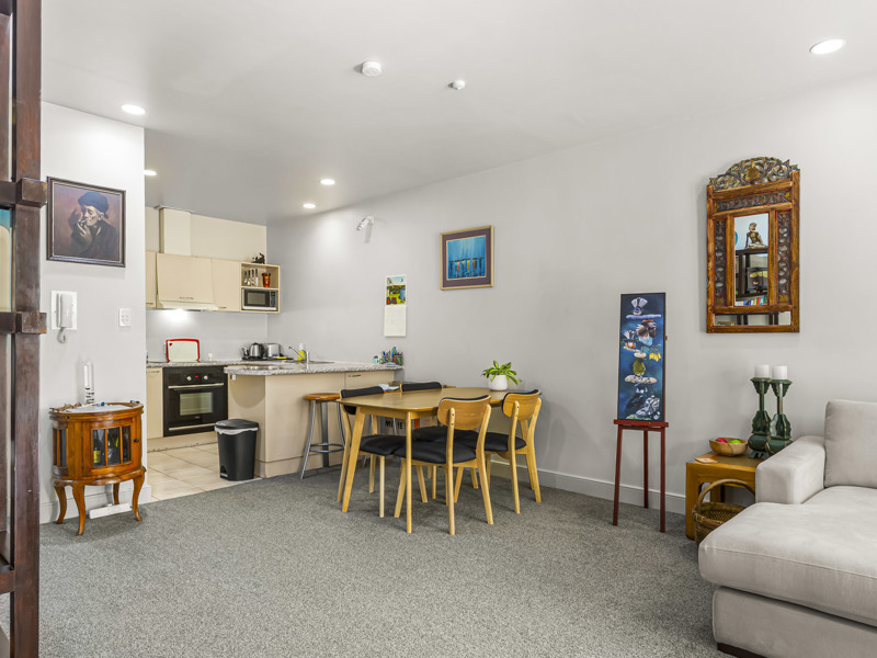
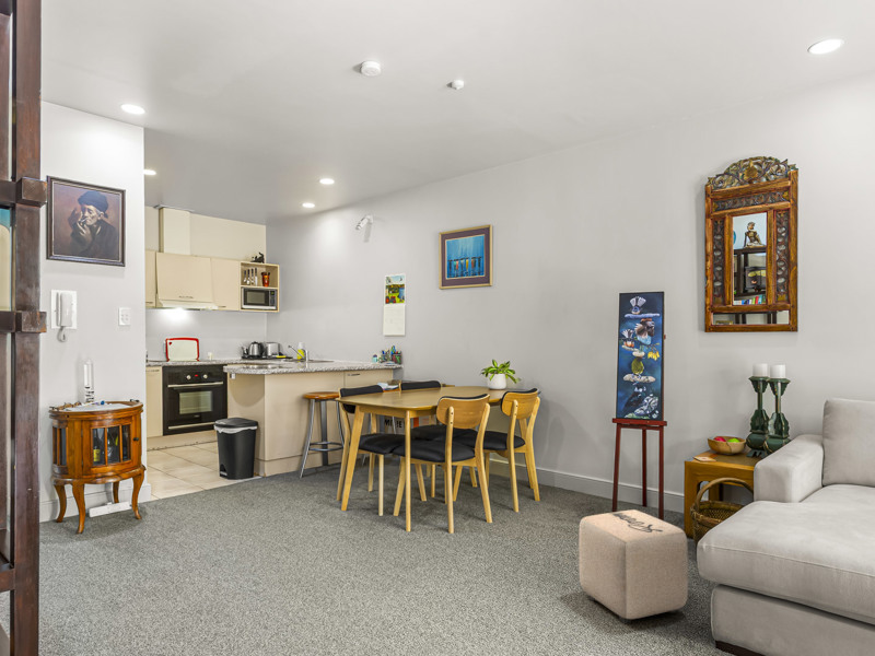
+ ottoman [578,508,689,624]
